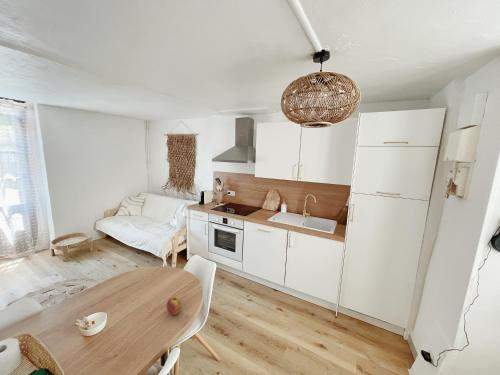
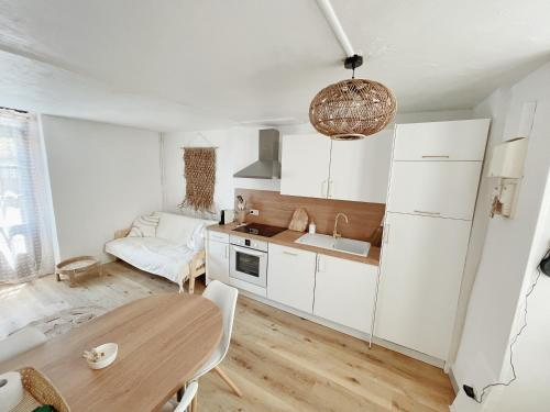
- apple [165,295,183,316]
